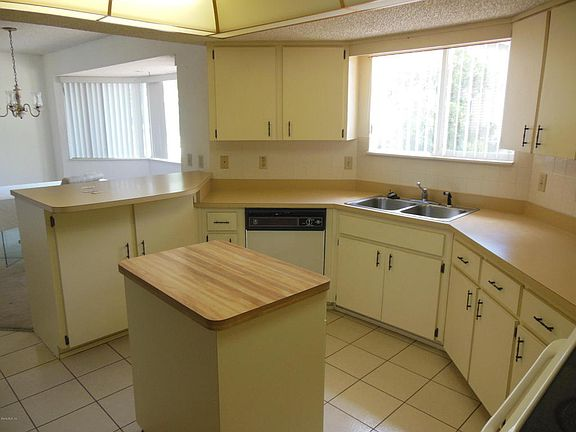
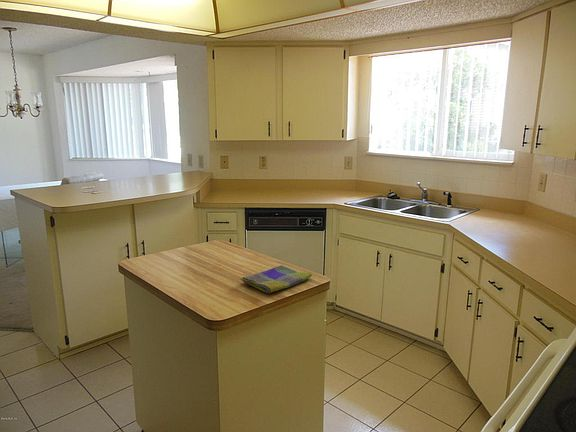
+ dish towel [239,264,313,294]
